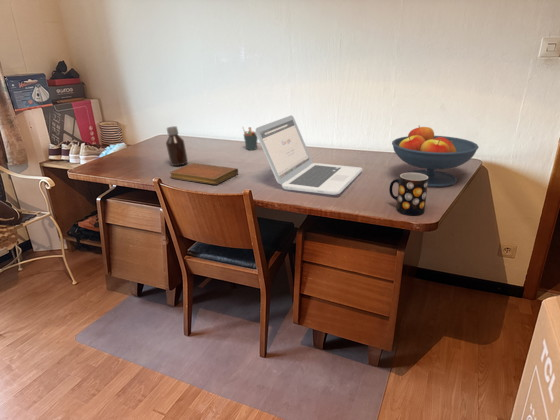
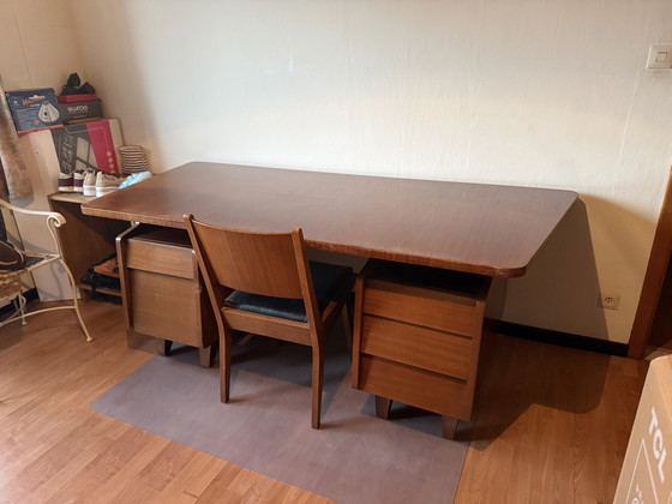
- laptop [255,114,363,196]
- pen holder [241,126,258,151]
- notebook [169,162,239,186]
- mug [388,172,428,216]
- bottle [165,125,189,167]
- fruit bowl [391,125,480,188]
